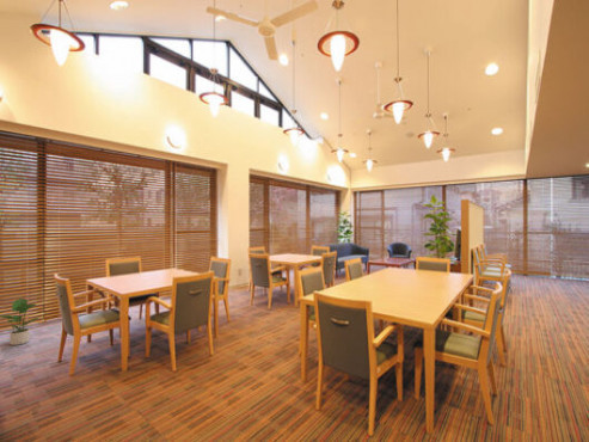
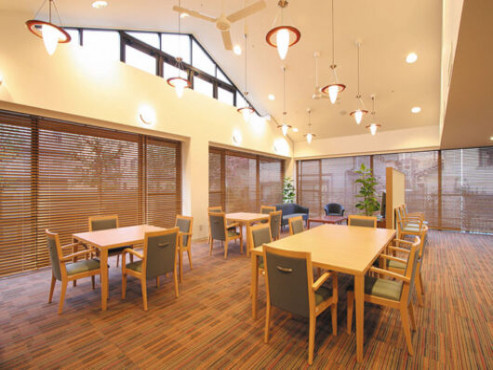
- potted plant [0,297,39,346]
